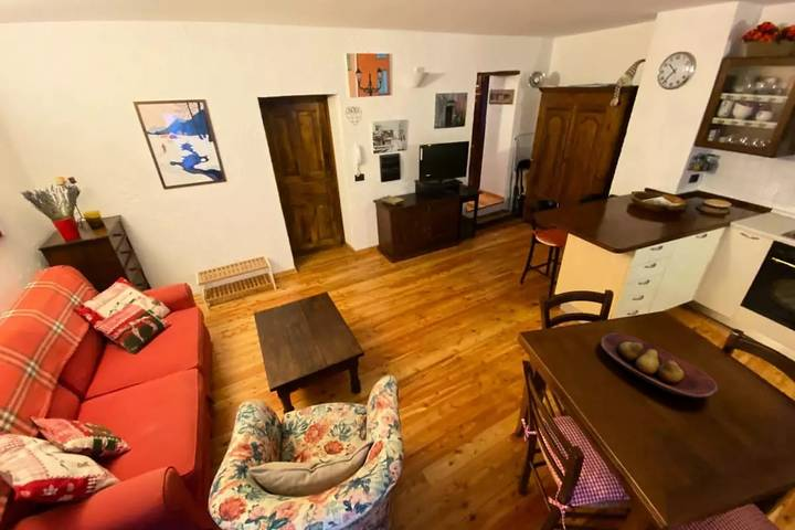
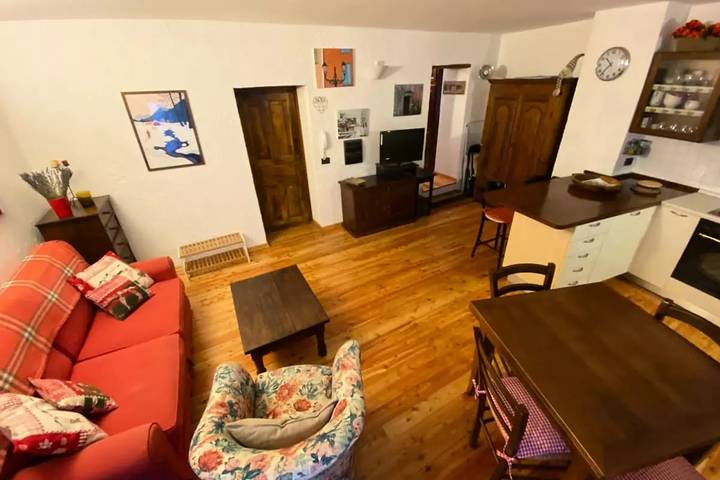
- fruit bowl [600,332,719,399]
